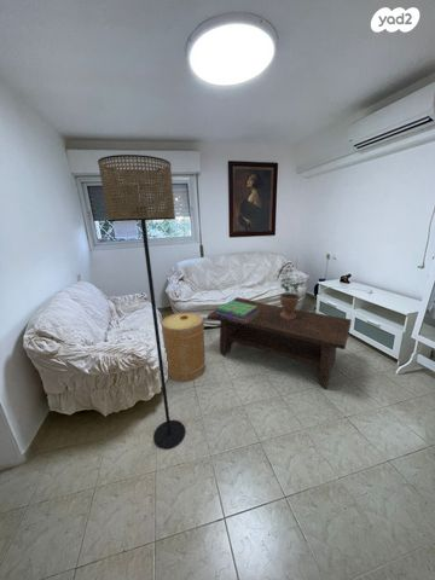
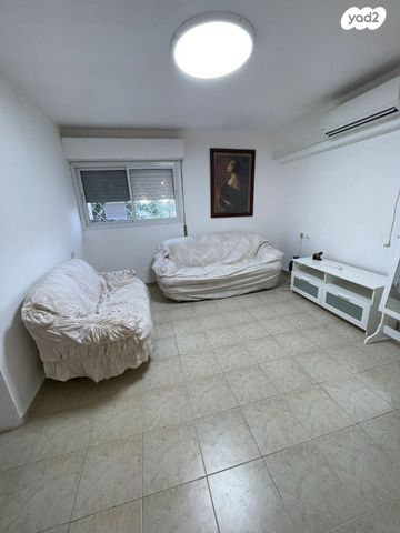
- floor lamp [97,153,186,450]
- stack of books [216,300,259,324]
- basket [161,311,207,382]
- potted plant [276,263,306,319]
- coffee table [205,296,353,390]
